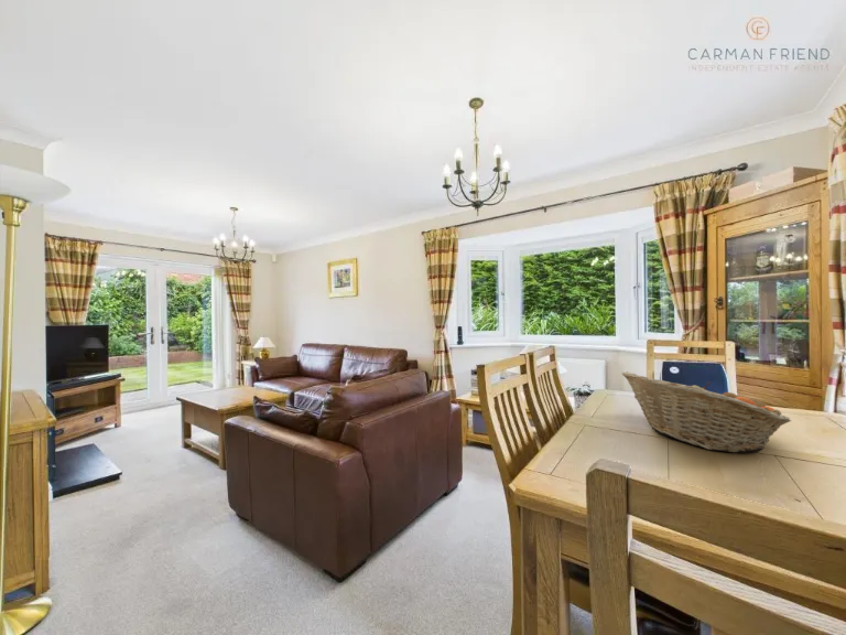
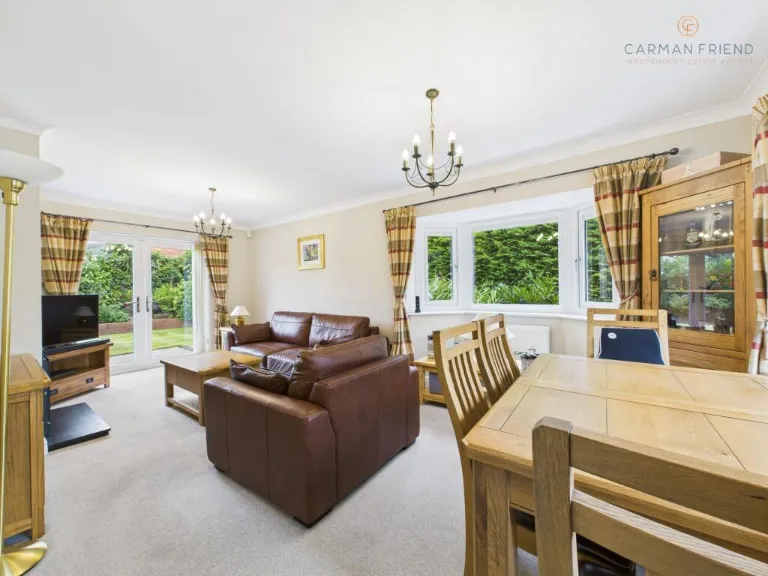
- fruit basket [621,370,792,454]
